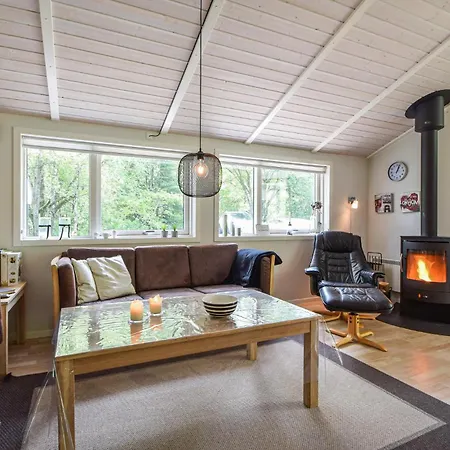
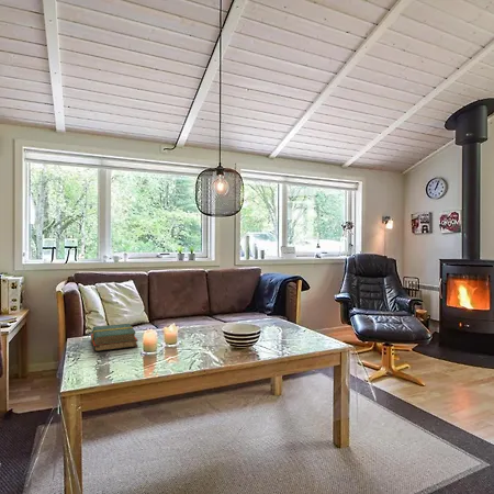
+ hardback book [90,323,139,352]
